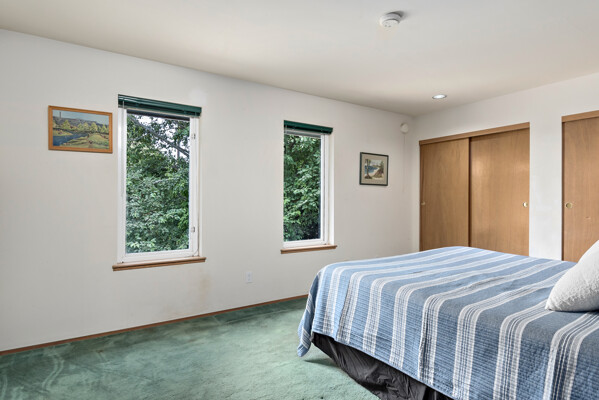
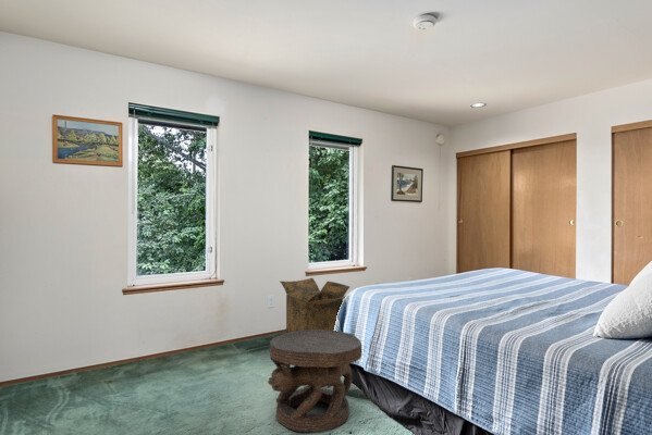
+ cardboard box [279,277,350,334]
+ carved stool [267,330,364,433]
